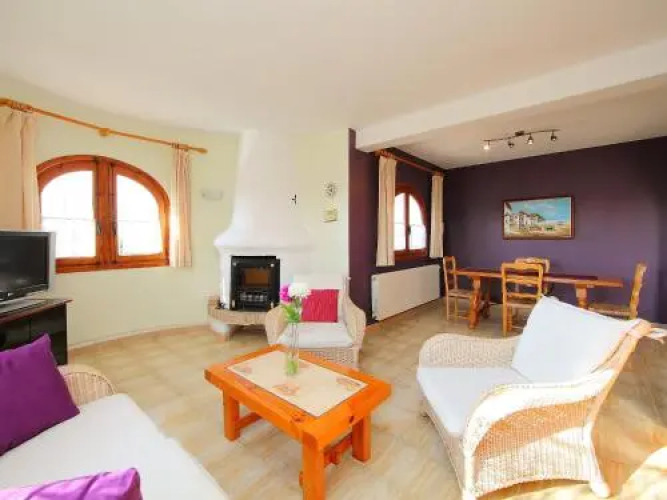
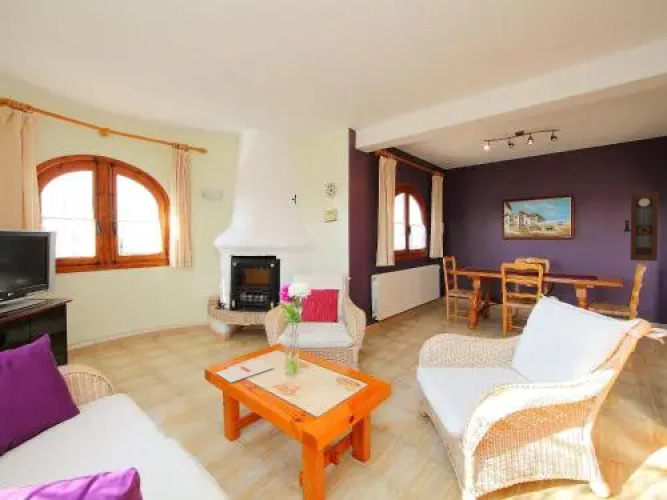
+ pendulum clock [622,191,659,262]
+ magazine [215,359,275,384]
